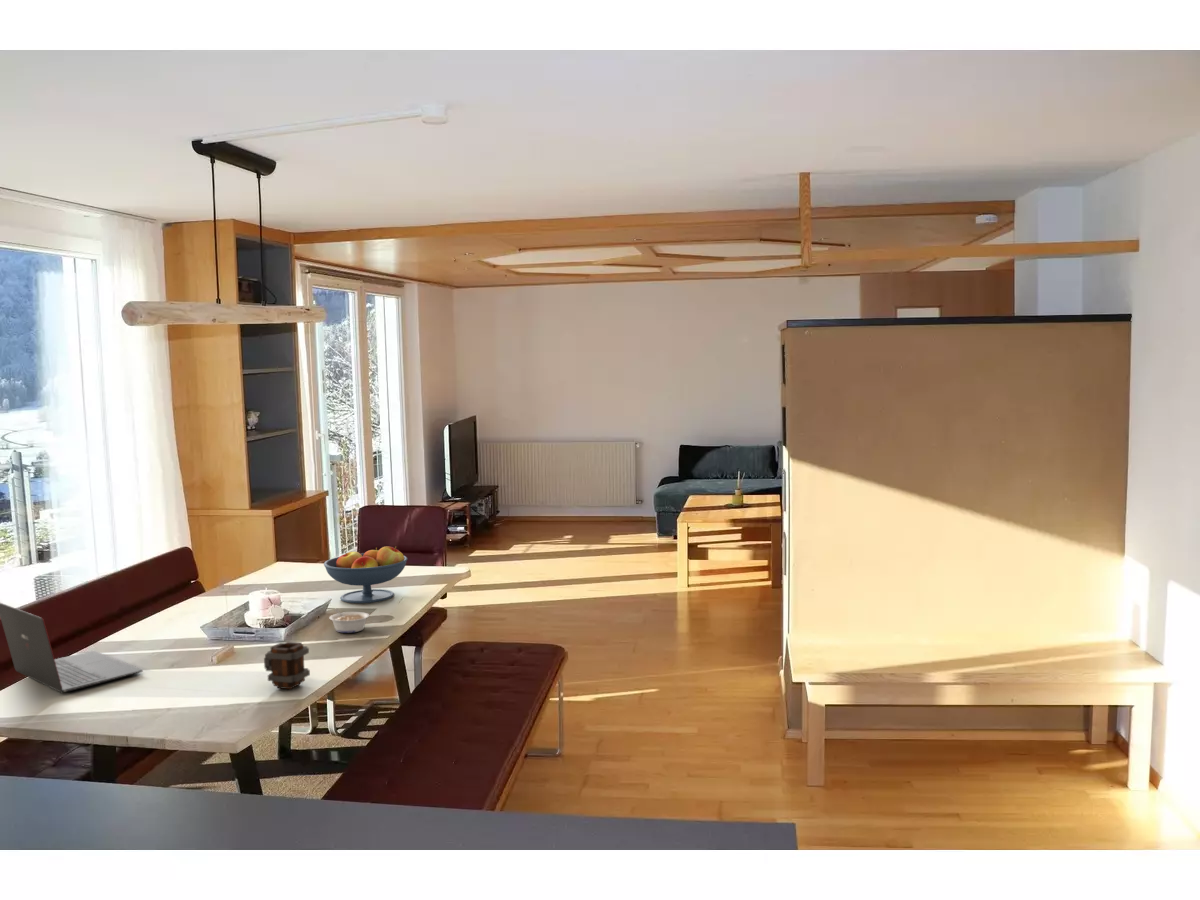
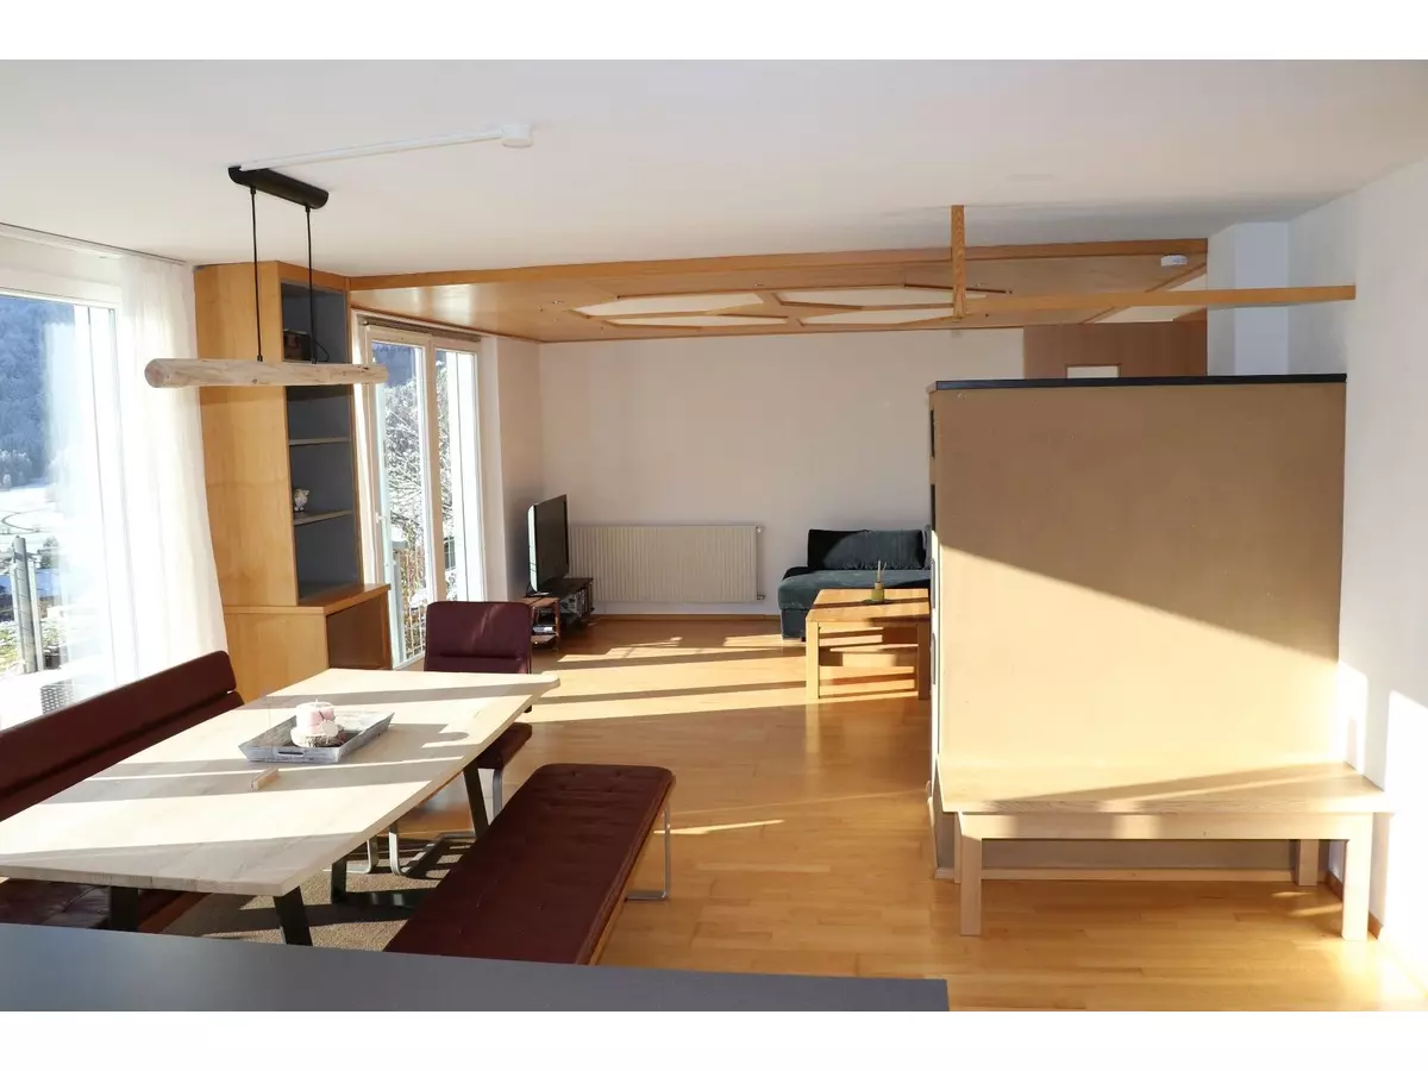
- laptop [0,602,144,694]
- legume [328,608,370,634]
- mug [263,641,311,690]
- fruit bowl [323,545,409,604]
